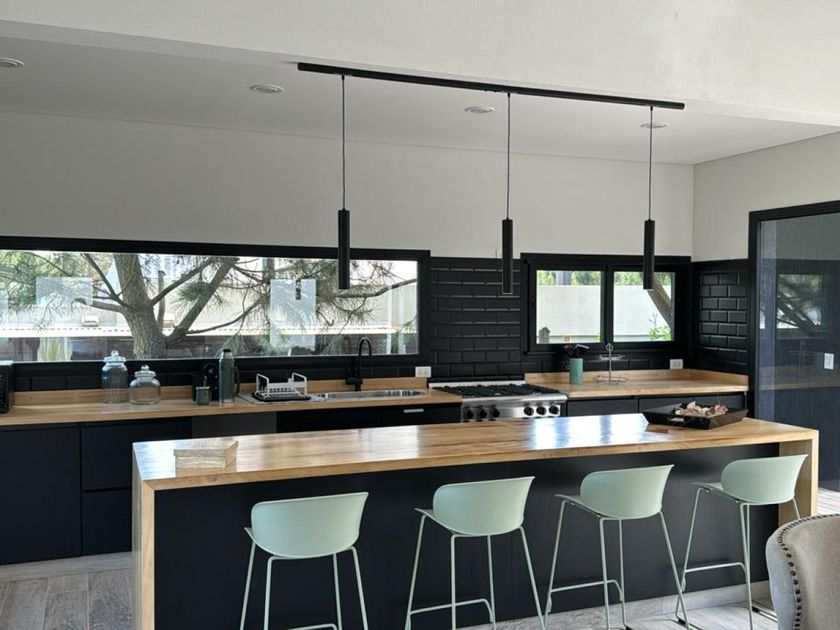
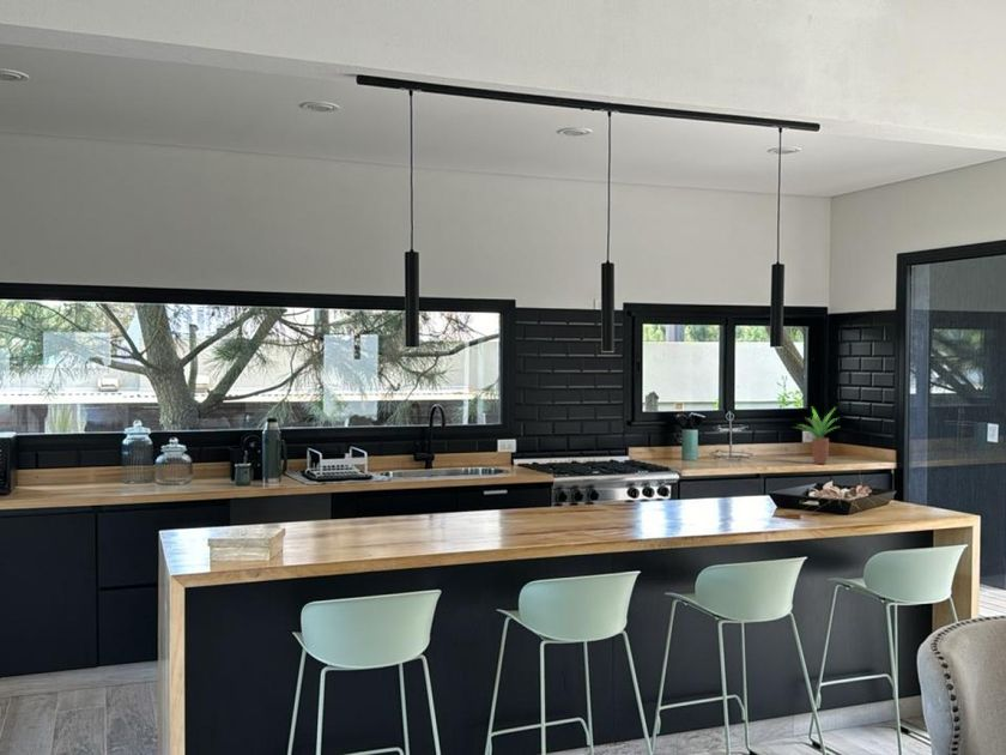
+ potted plant [792,406,840,465]
